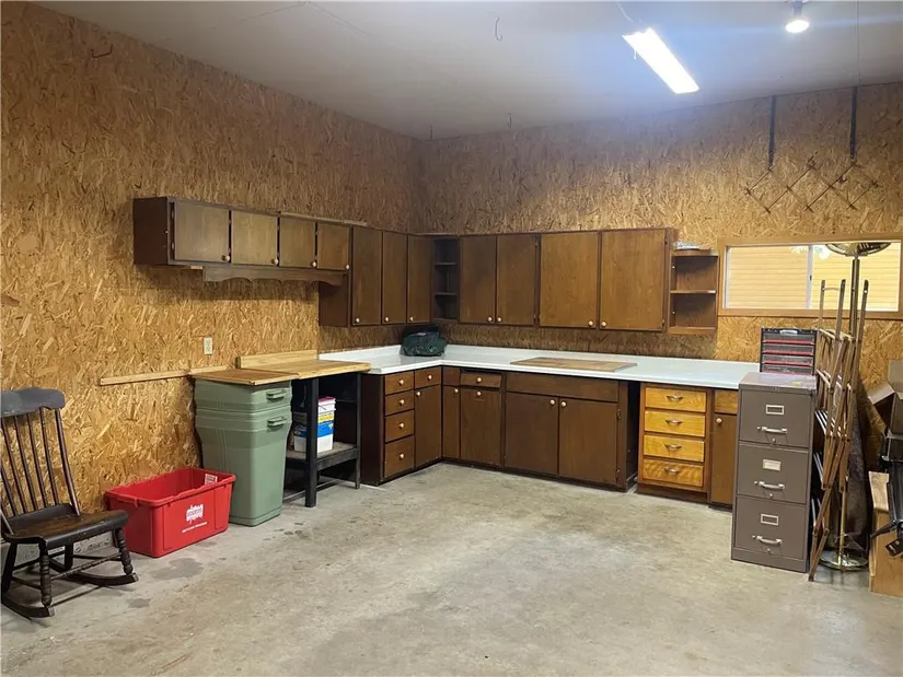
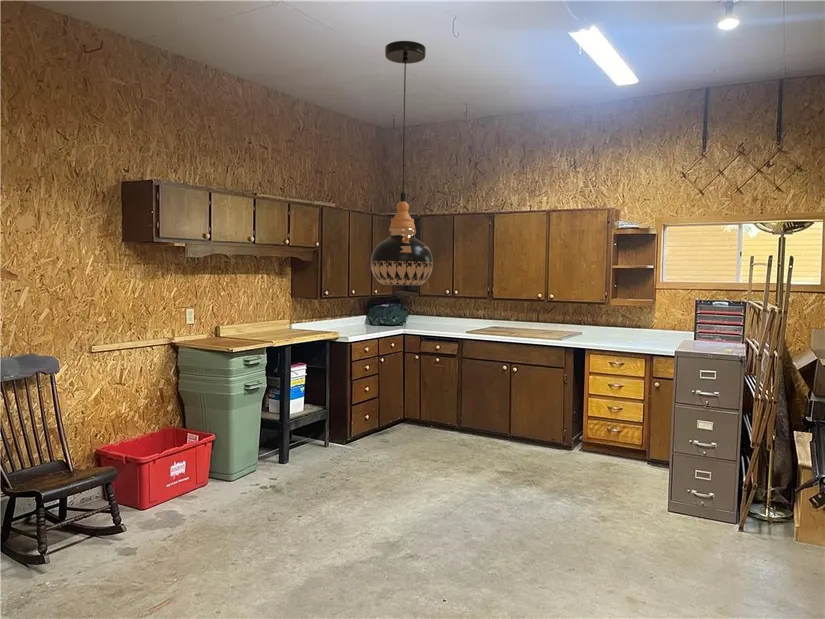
+ light fixture [370,40,434,286]
